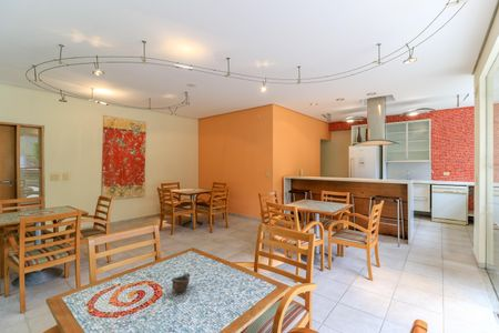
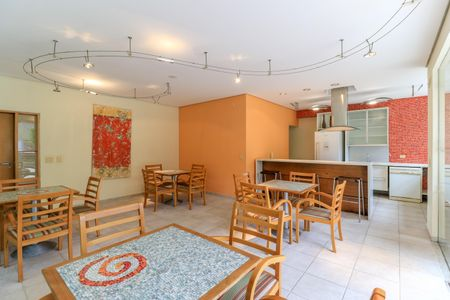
- cup [171,272,191,293]
